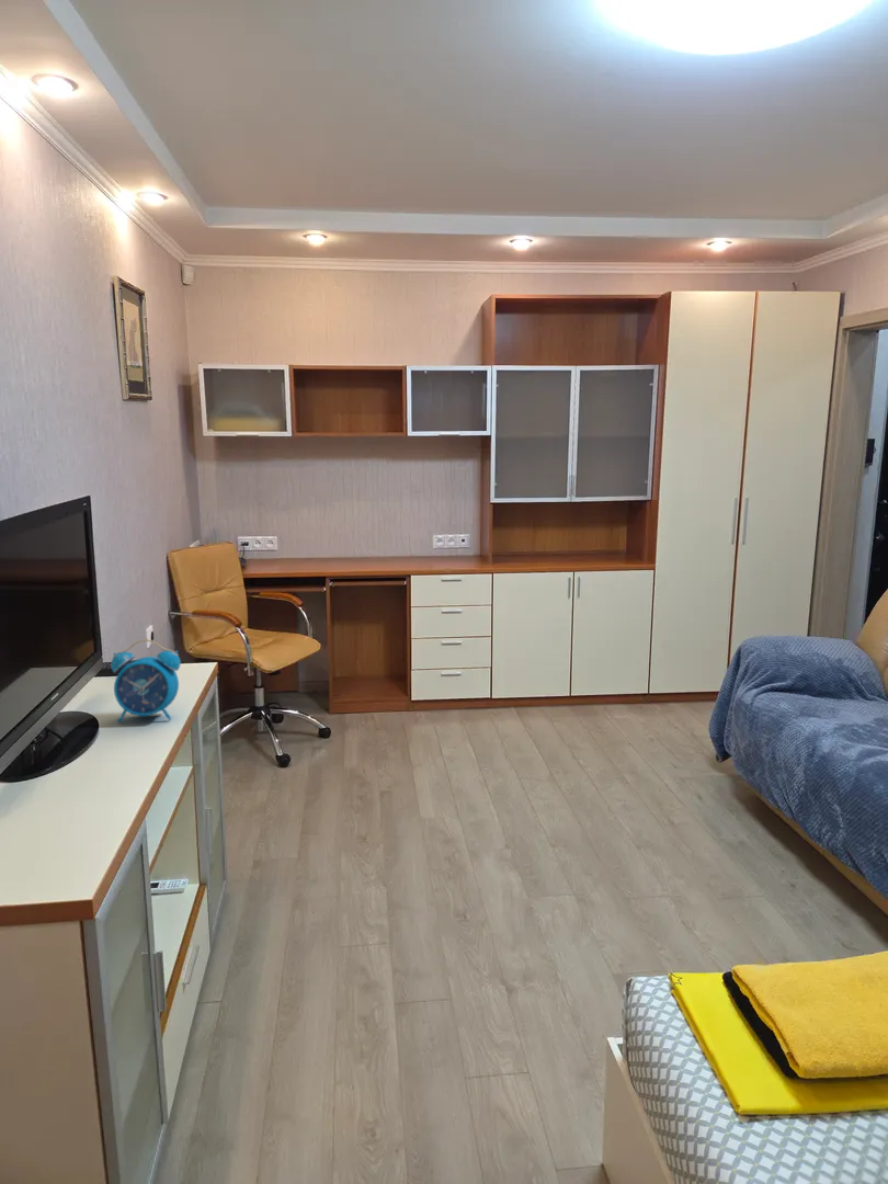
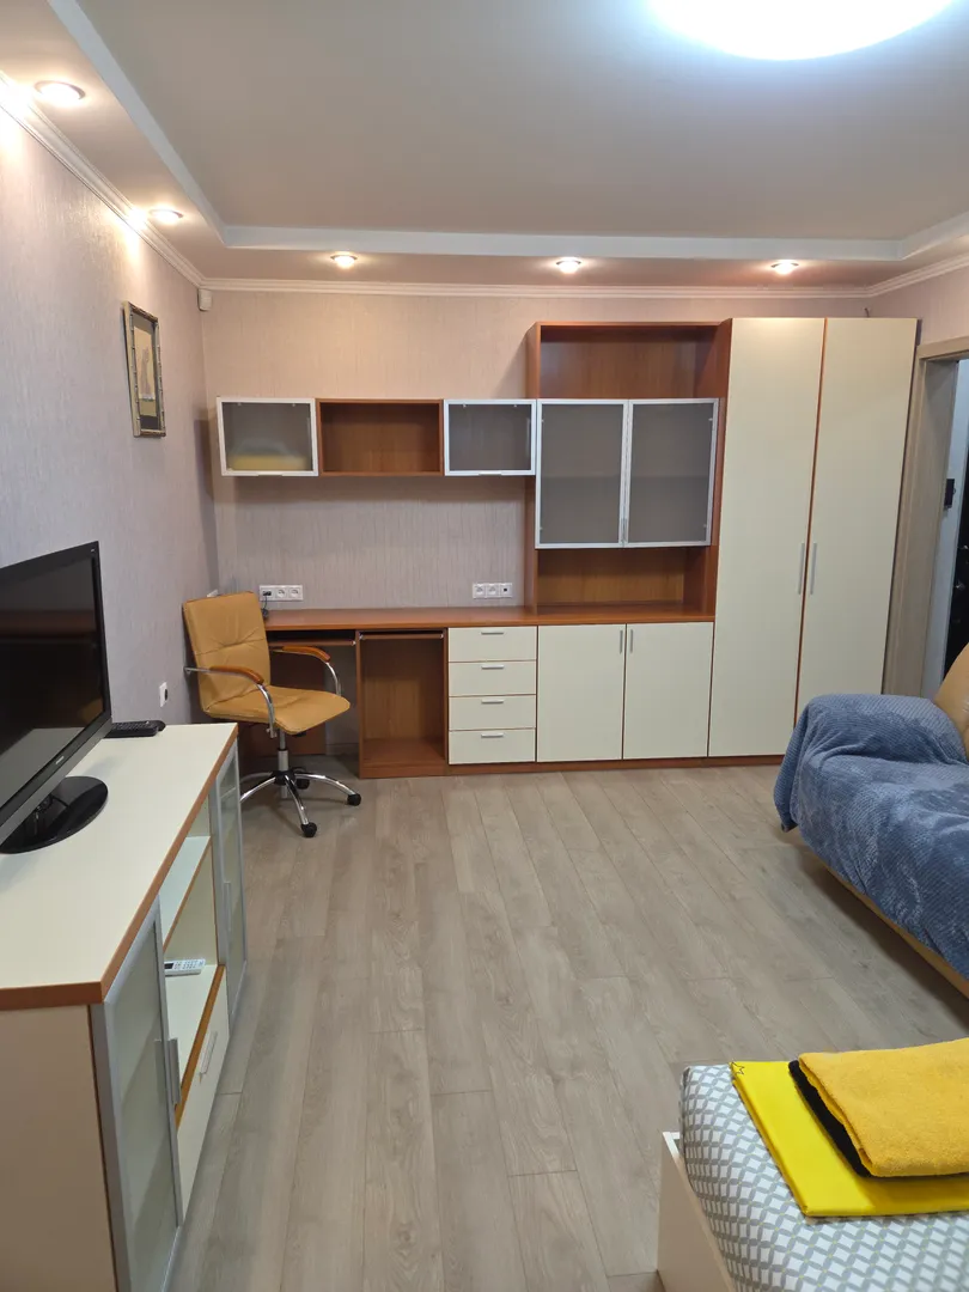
- alarm clock [110,638,182,724]
